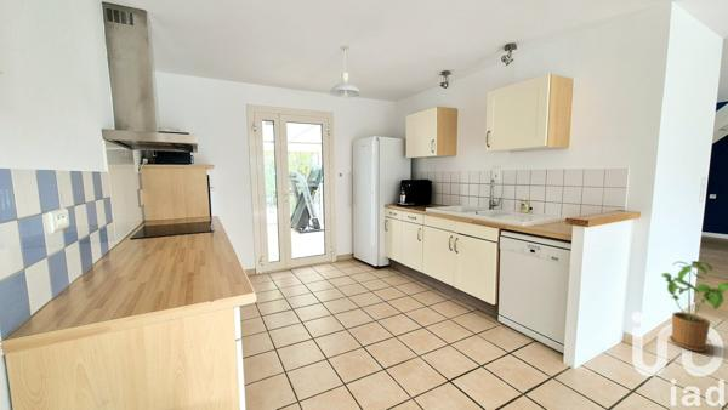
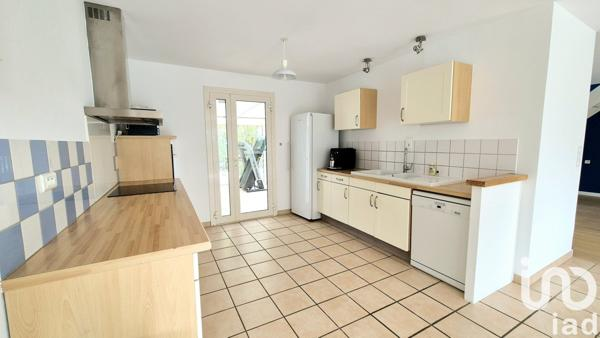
- house plant [660,260,728,353]
